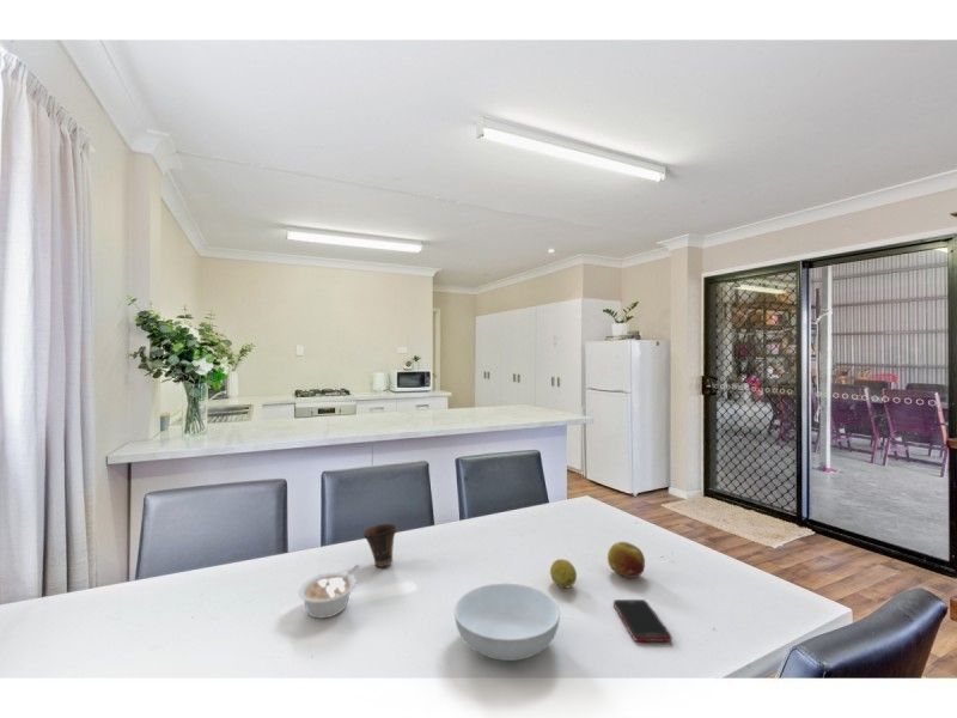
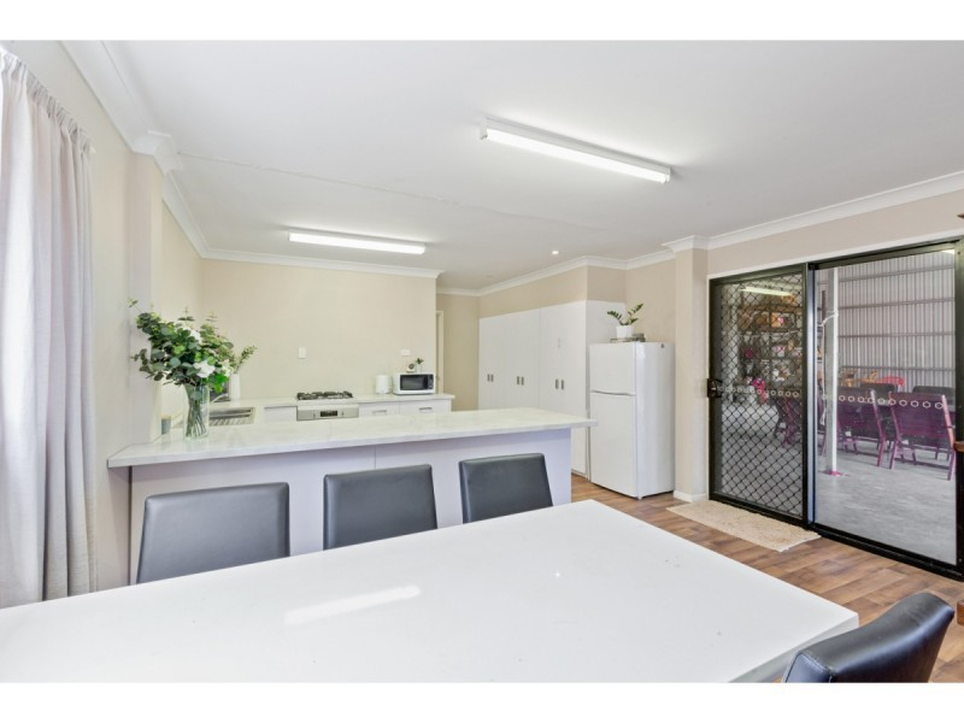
- fruit [549,558,578,589]
- cell phone [612,598,673,643]
- serving bowl [453,582,561,662]
- legume [297,564,361,620]
- cup [362,523,397,568]
- fruit [606,541,646,579]
